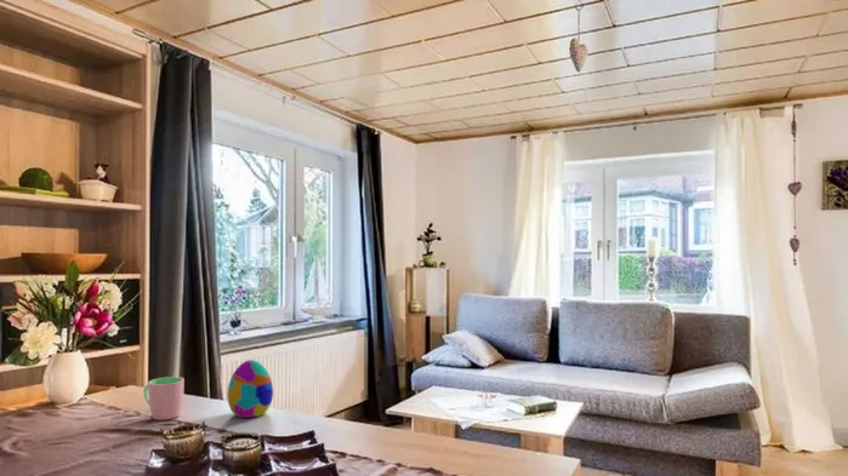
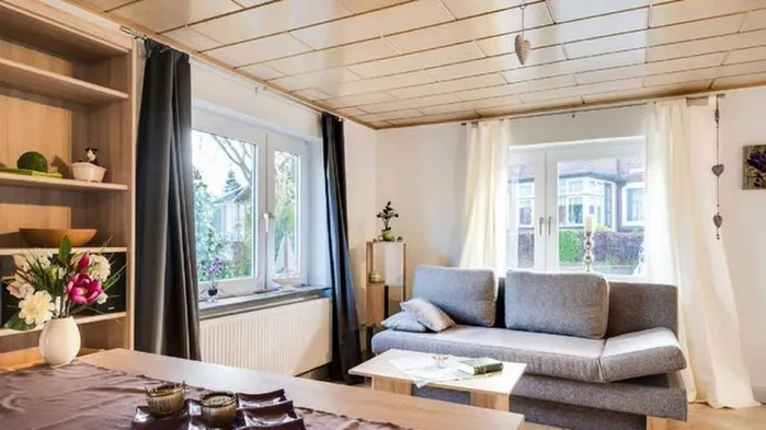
- decorative egg [226,359,274,419]
- cup [142,375,186,421]
